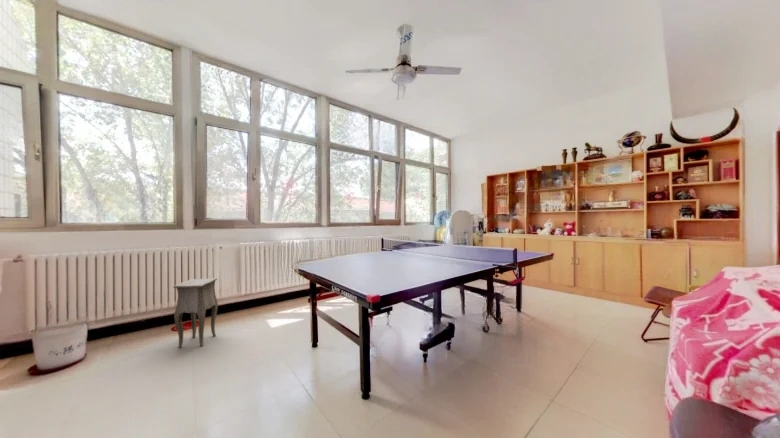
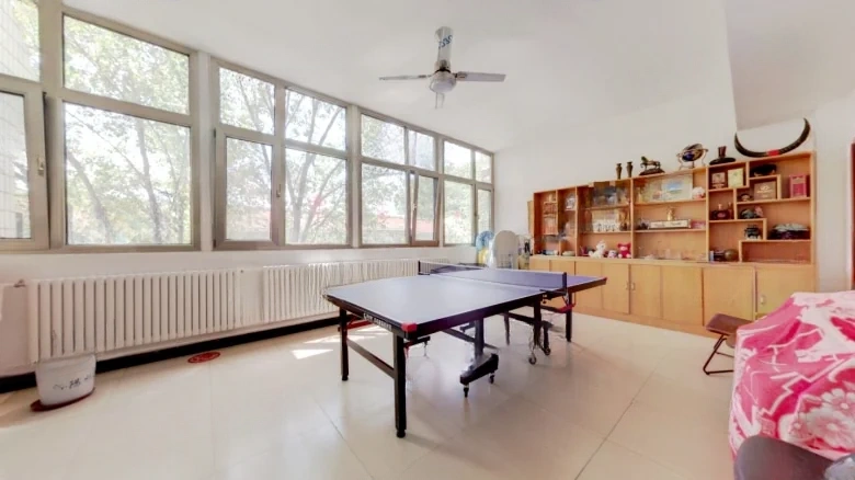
- side table [173,277,219,349]
